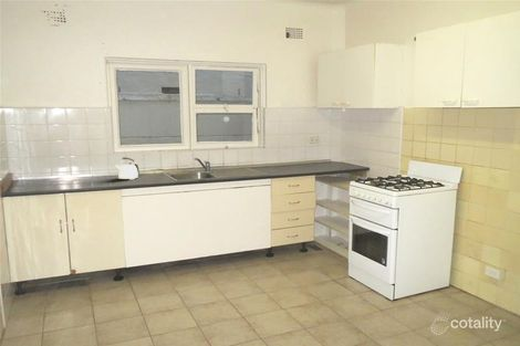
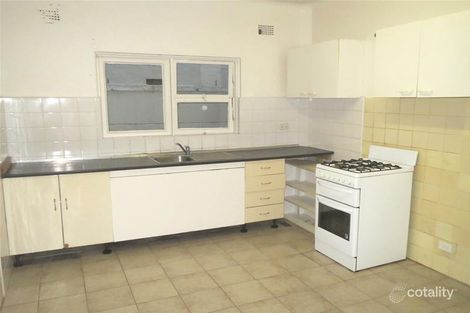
- kettle [114,156,141,180]
